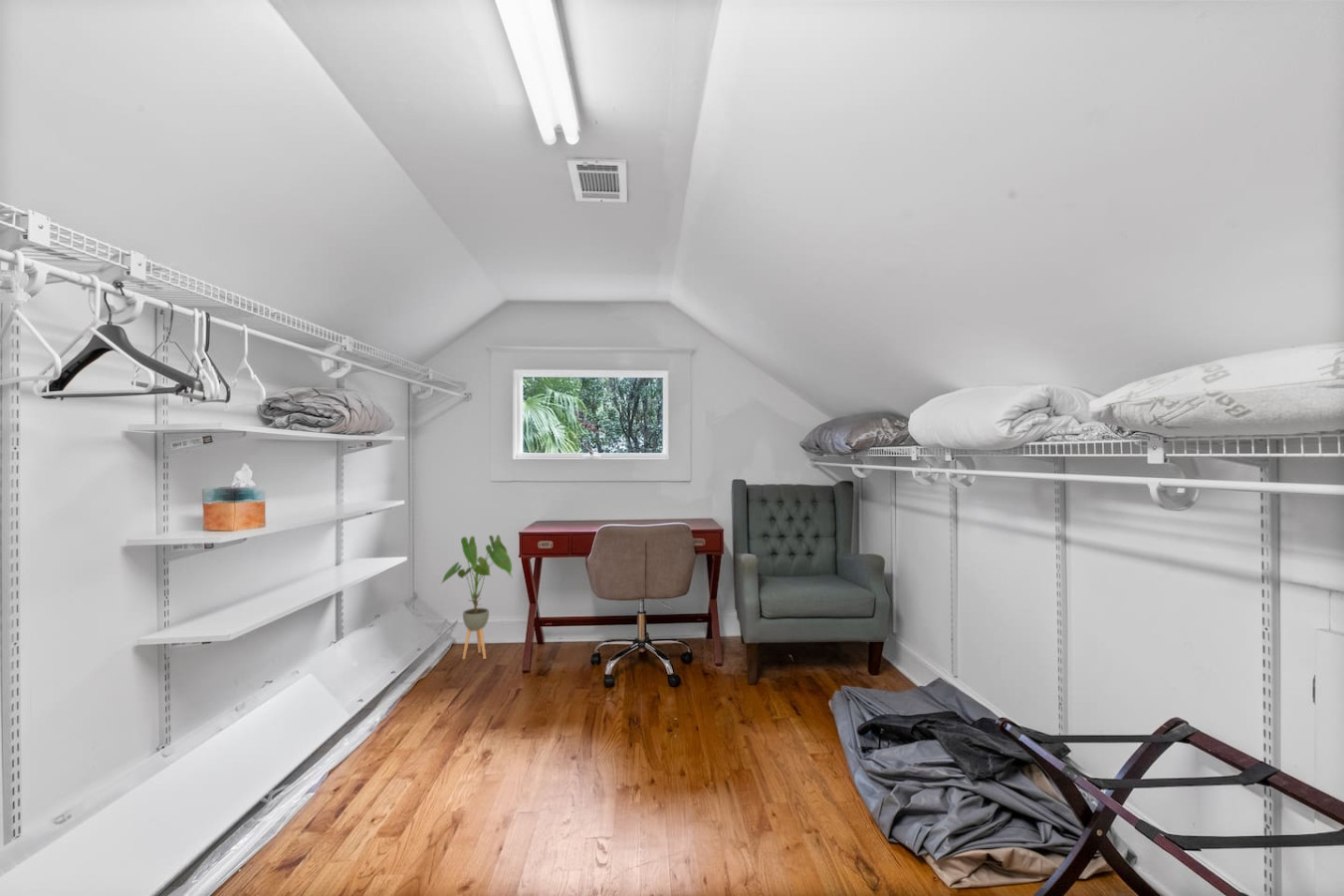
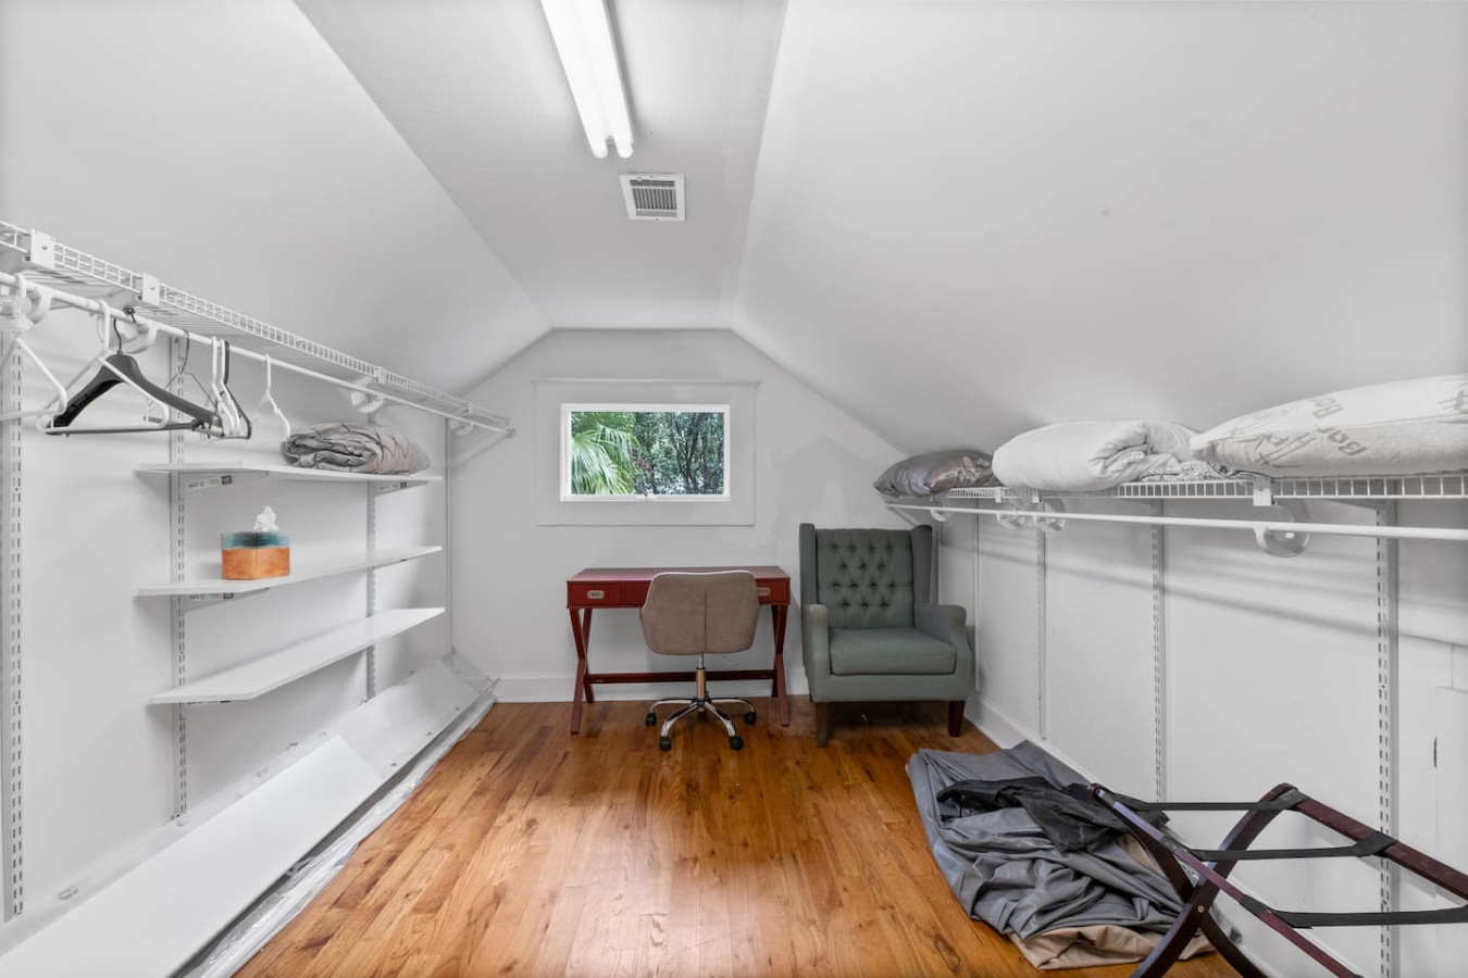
- house plant [439,534,513,660]
